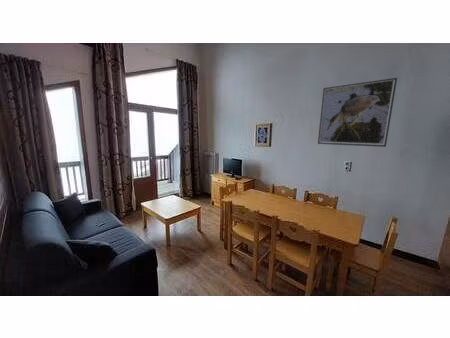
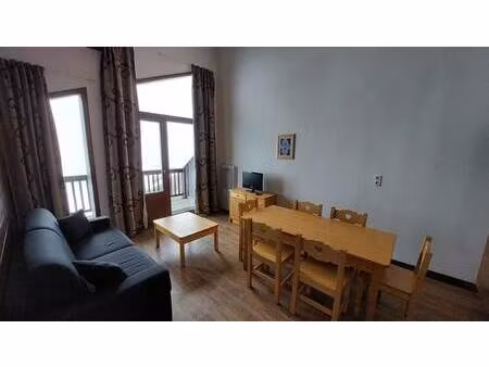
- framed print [317,77,398,148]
